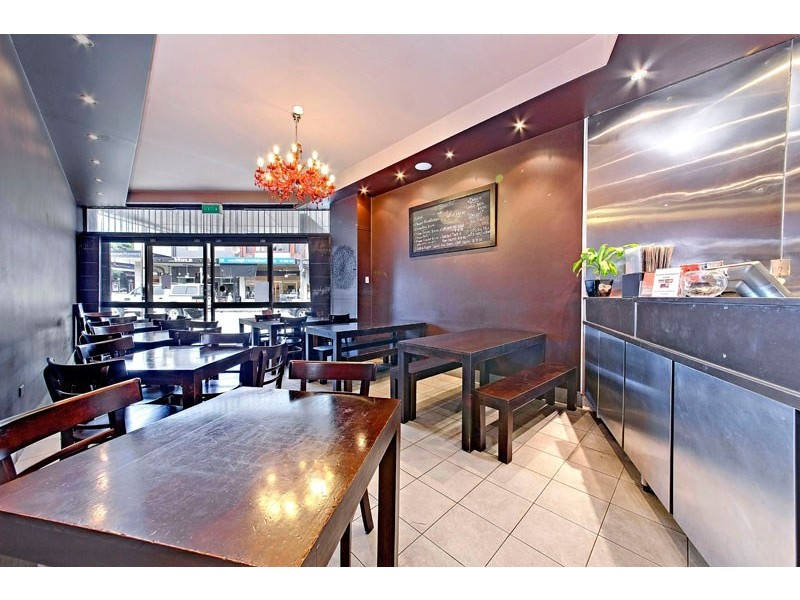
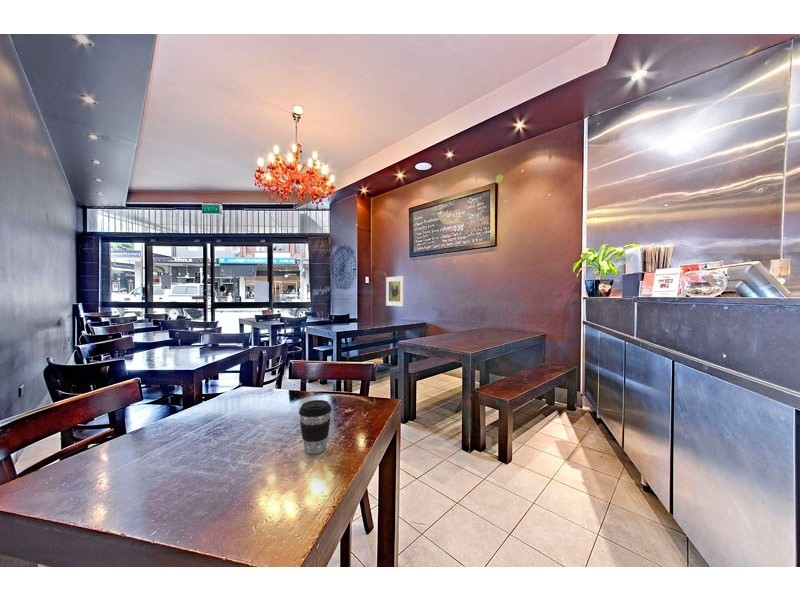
+ coffee cup [298,399,333,455]
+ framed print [385,275,405,307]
